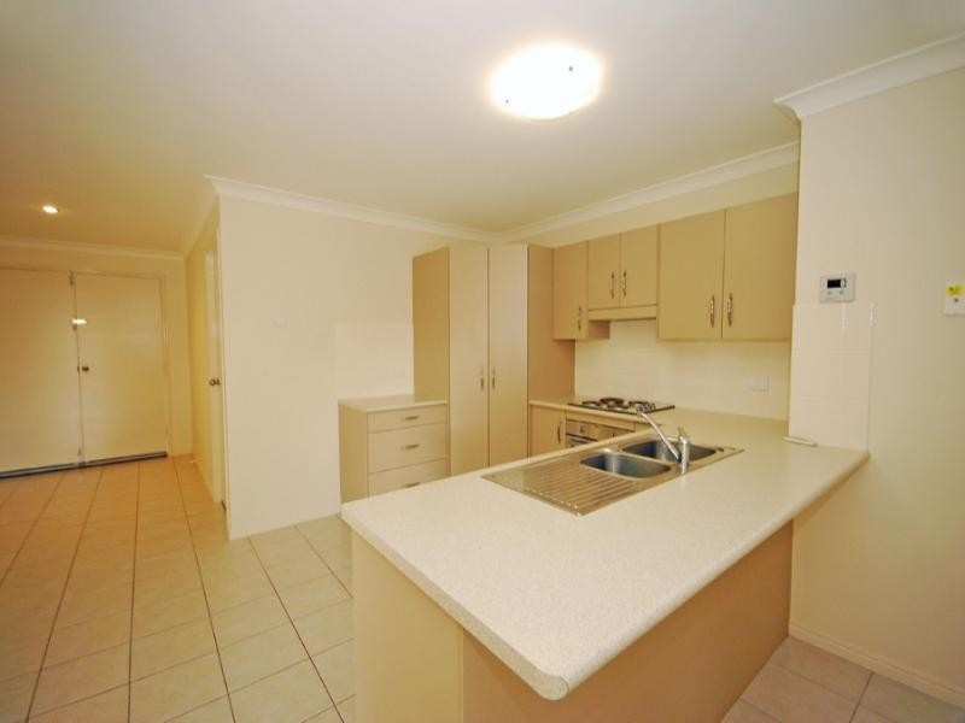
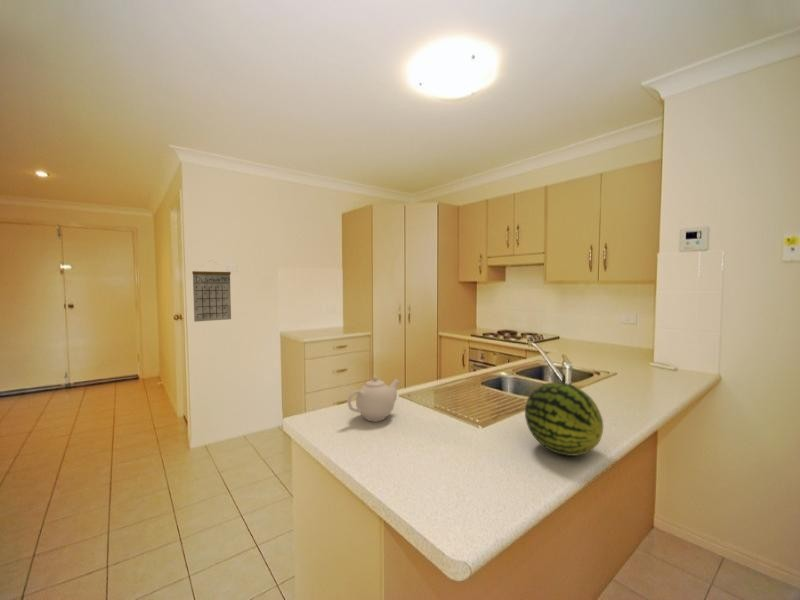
+ teapot [347,375,401,423]
+ calendar [191,259,232,323]
+ fruit [524,381,604,457]
